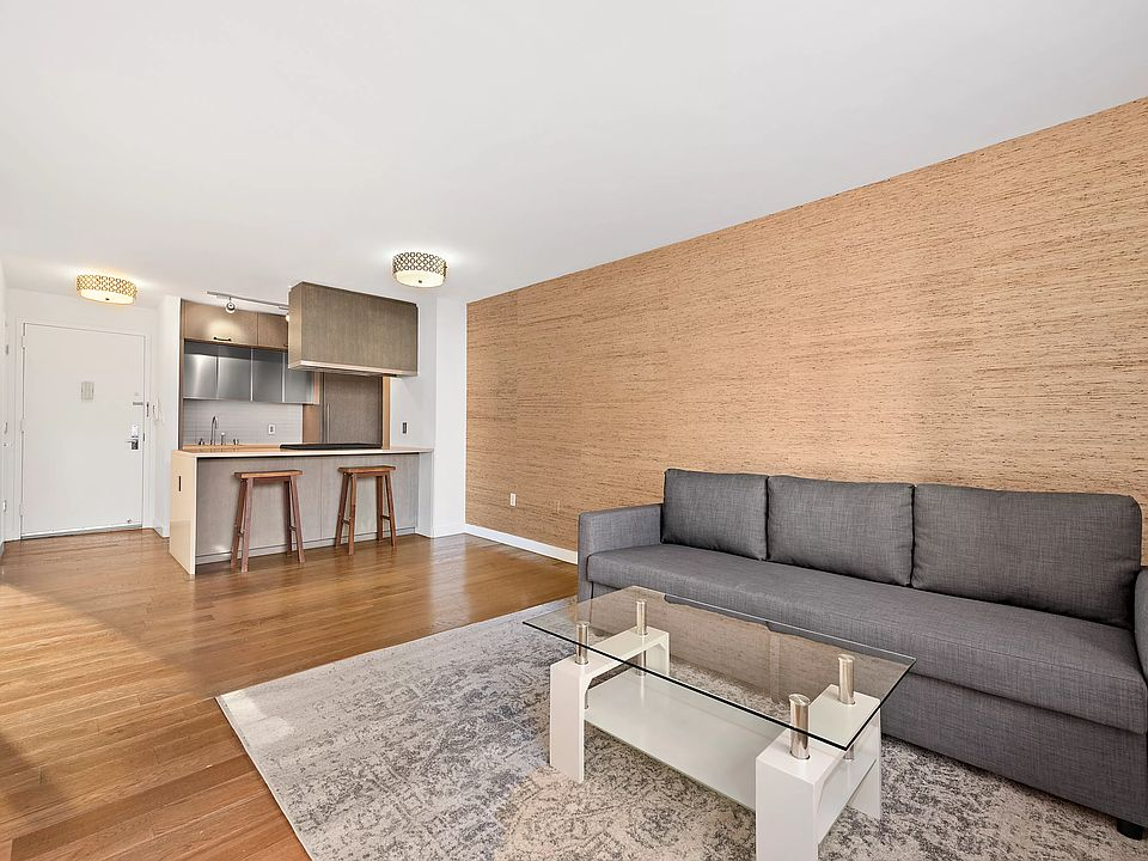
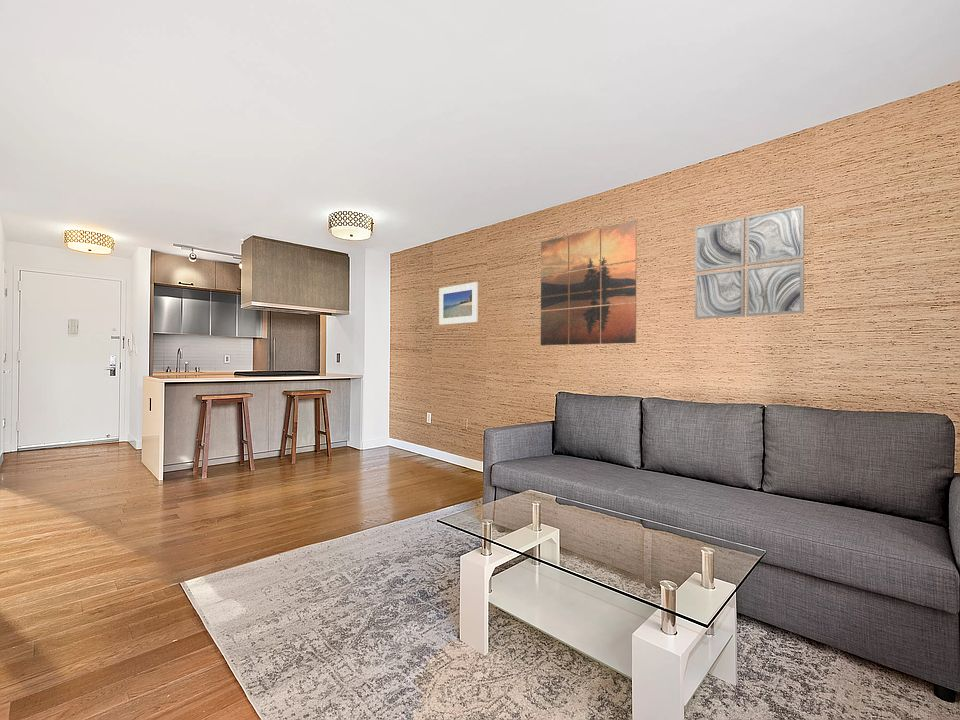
+ wall art [694,205,806,320]
+ wall art [540,219,638,346]
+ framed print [438,281,479,326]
